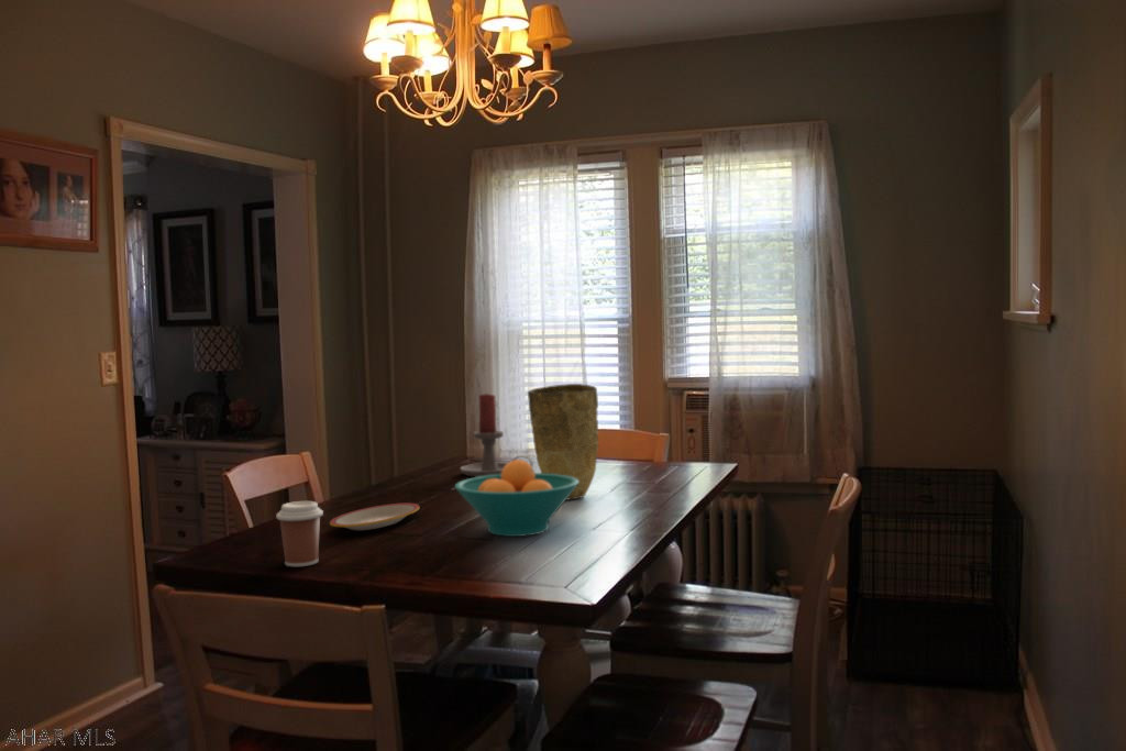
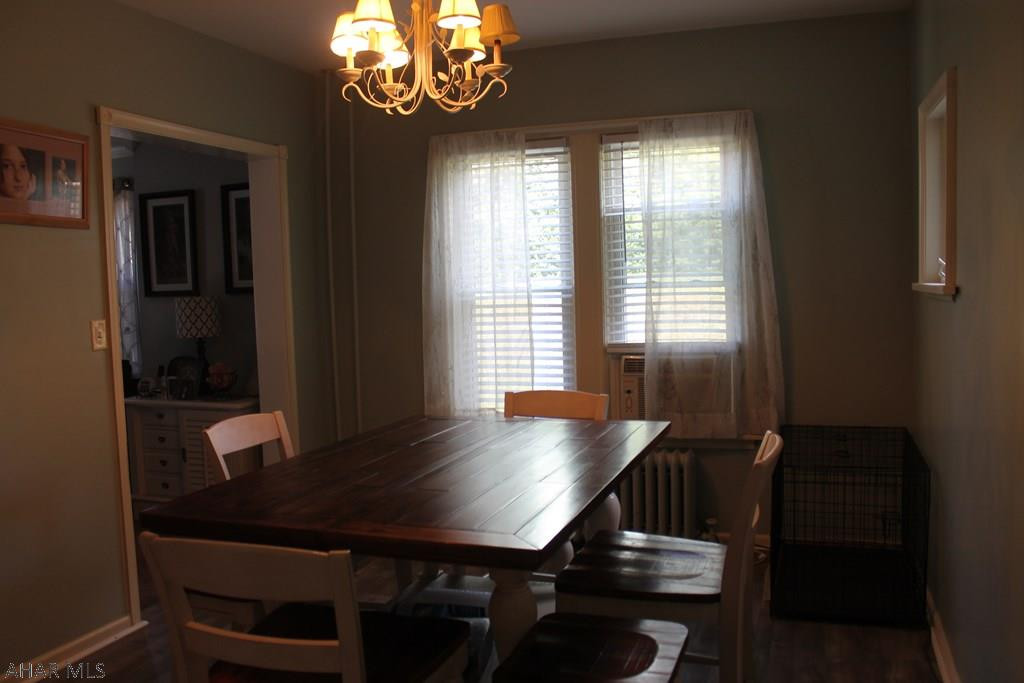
- vase [527,383,599,501]
- coffee cup [275,500,324,567]
- plate [329,502,420,531]
- fruit bowl [454,459,578,538]
- candle holder [460,393,534,477]
